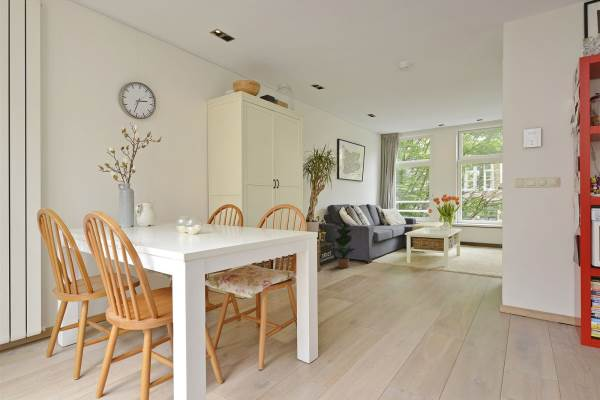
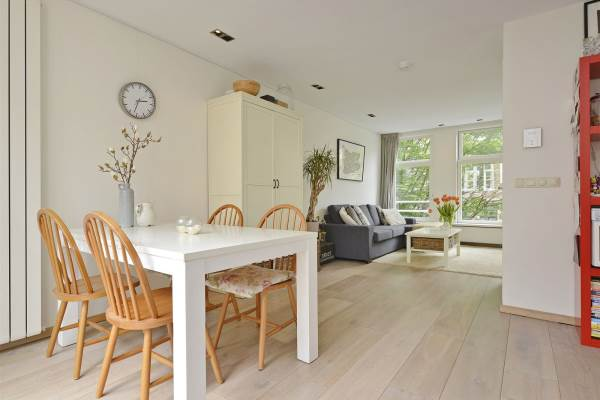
- potted plant [327,222,356,269]
